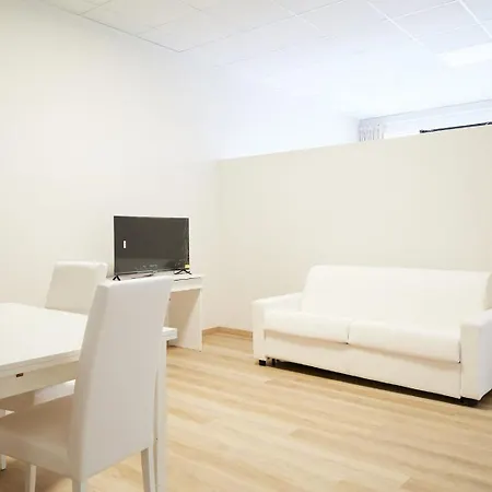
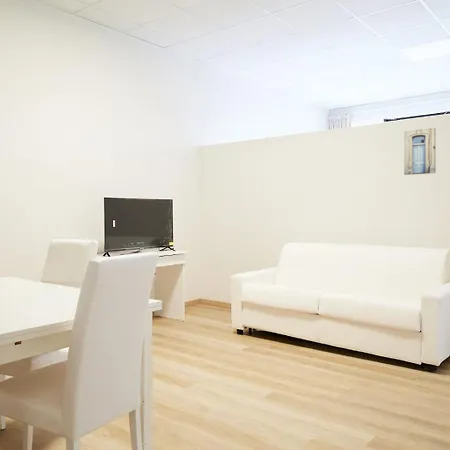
+ wall art [403,127,437,176]
